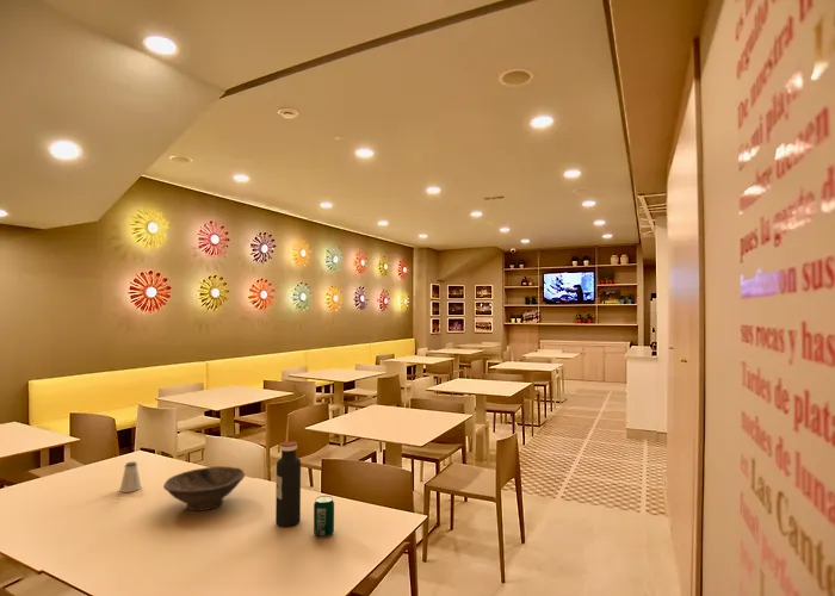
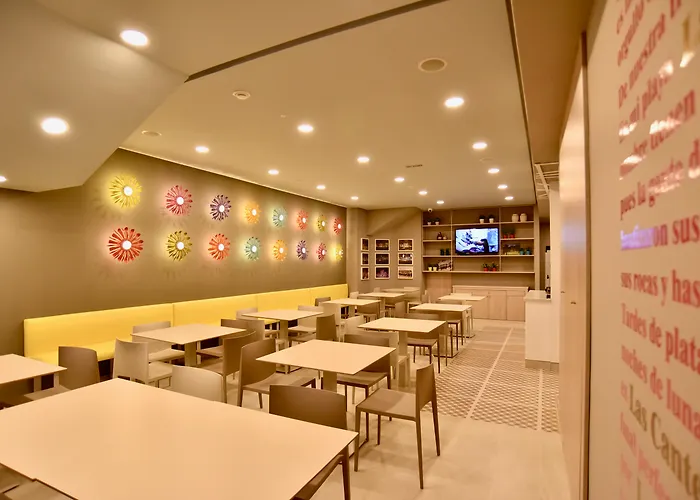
- saltshaker [118,460,142,493]
- beverage can [313,495,335,539]
- bowl [162,465,246,511]
- water bottle [274,440,302,528]
